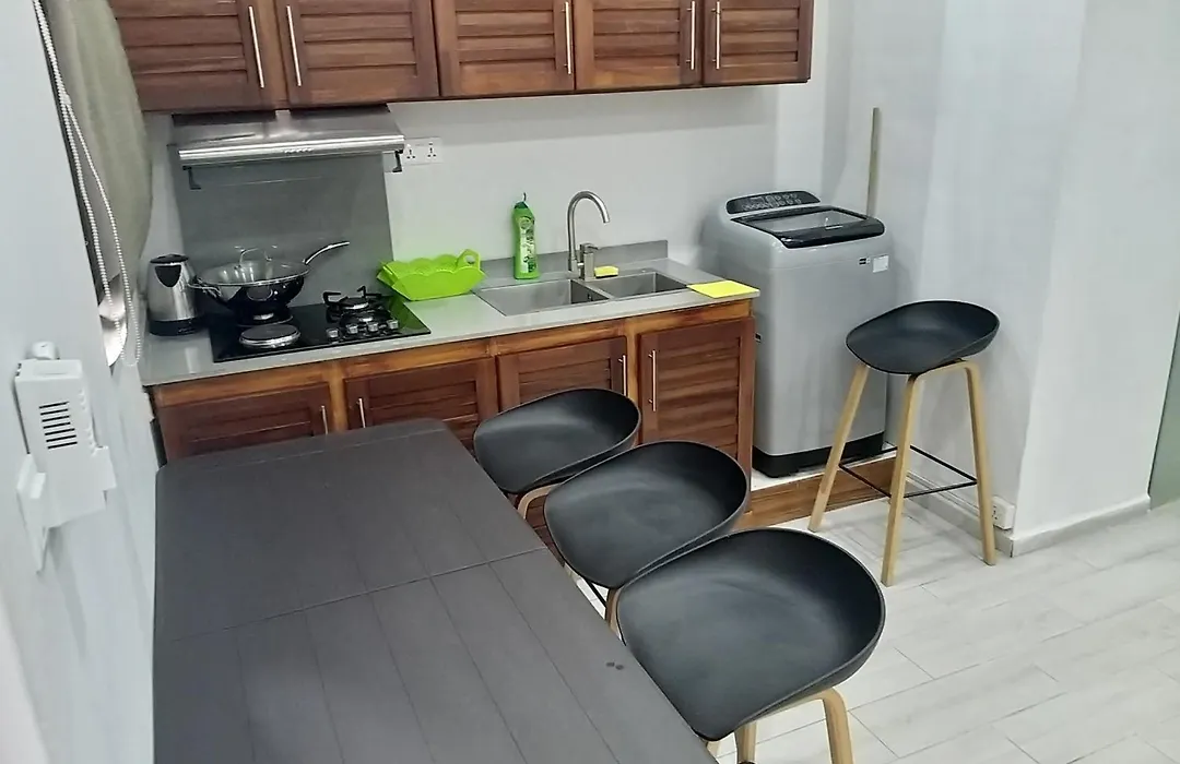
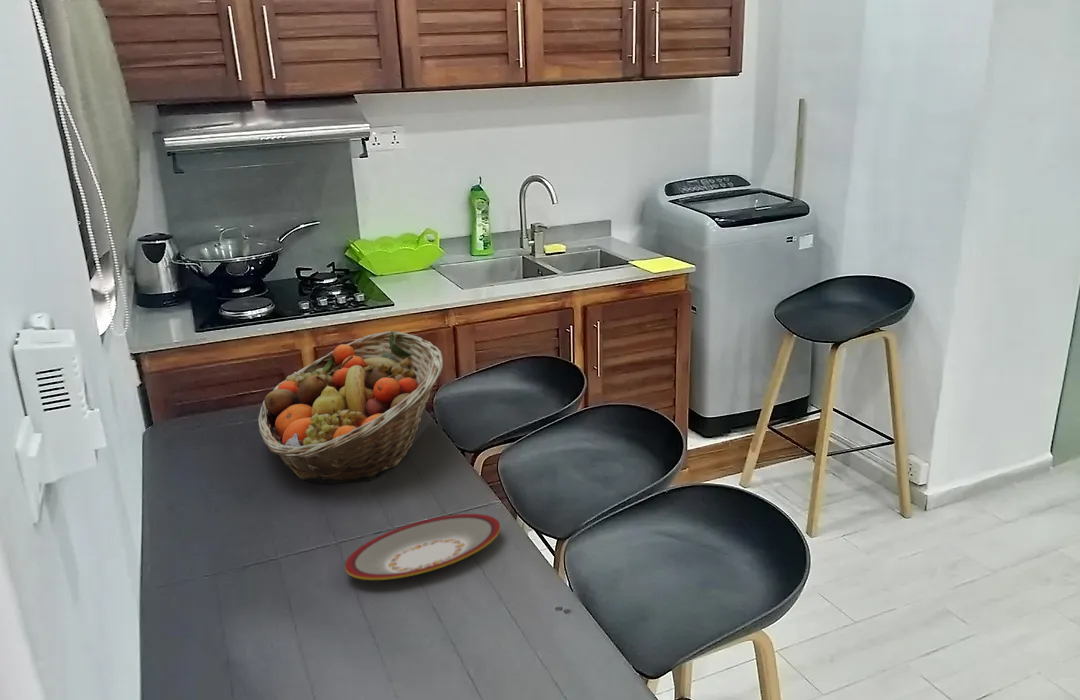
+ plate [344,513,502,581]
+ fruit basket [257,330,444,484]
